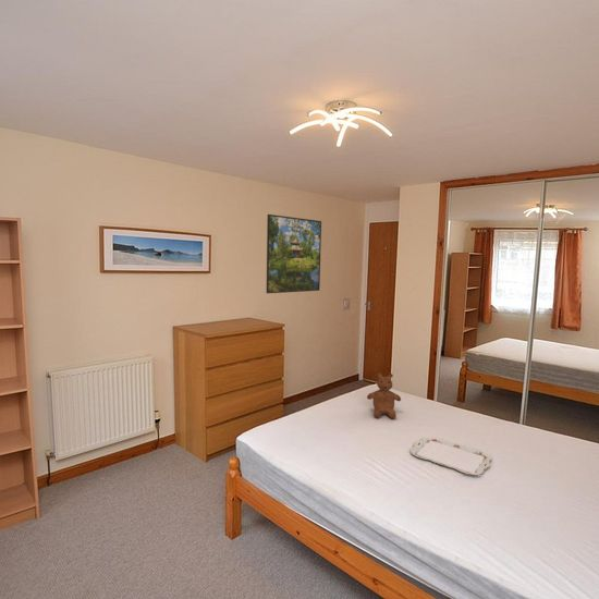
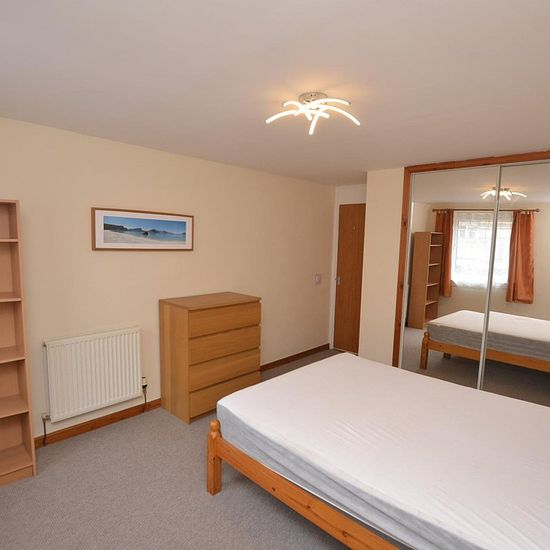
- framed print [266,213,322,294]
- serving tray [409,436,492,476]
- teddy bear [366,372,402,420]
